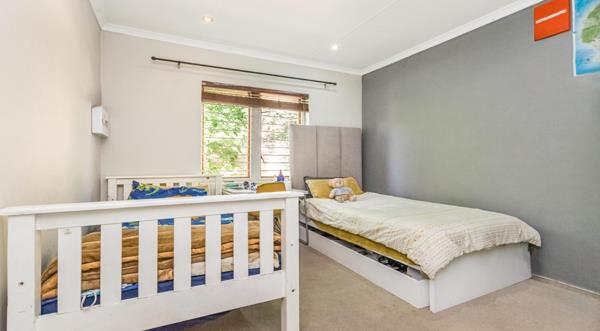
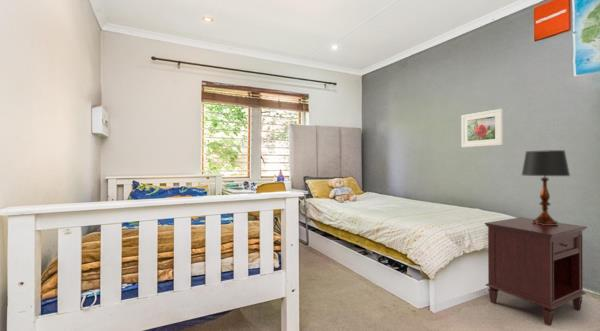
+ nightstand [484,216,588,327]
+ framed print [461,108,504,148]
+ table lamp [521,149,571,225]
